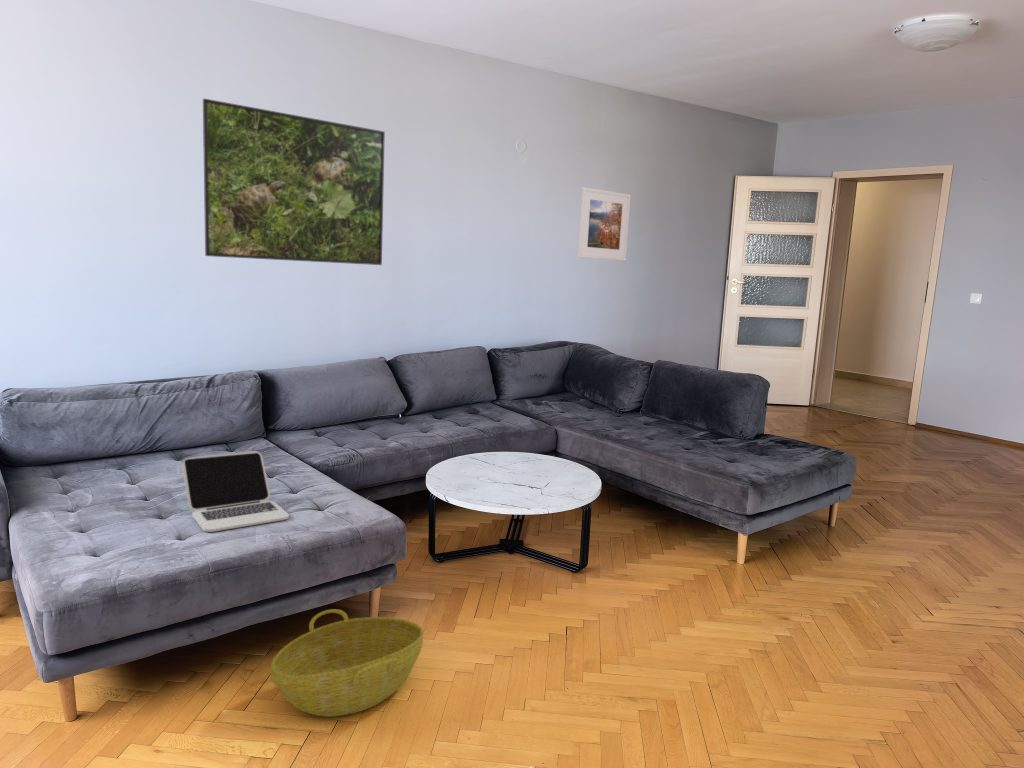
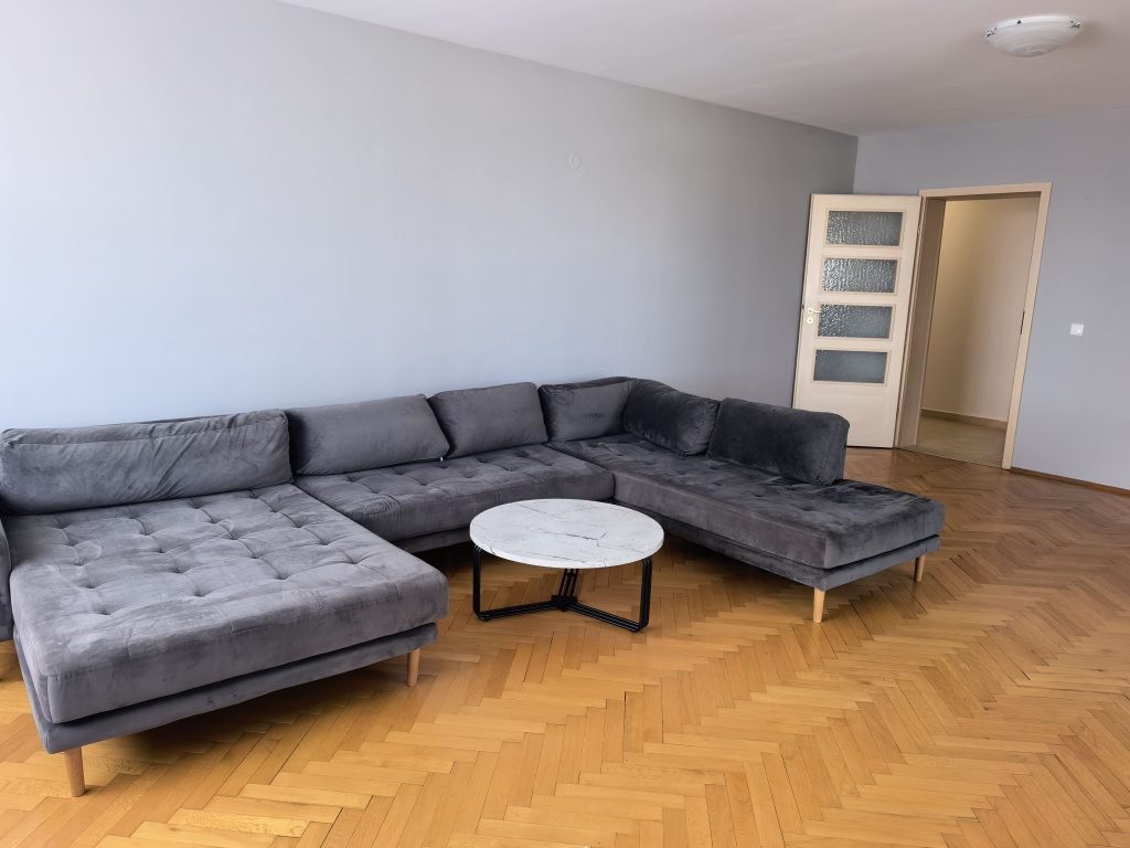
- basket [269,608,424,718]
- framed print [202,98,386,266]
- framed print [577,186,632,262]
- laptop [181,450,290,533]
